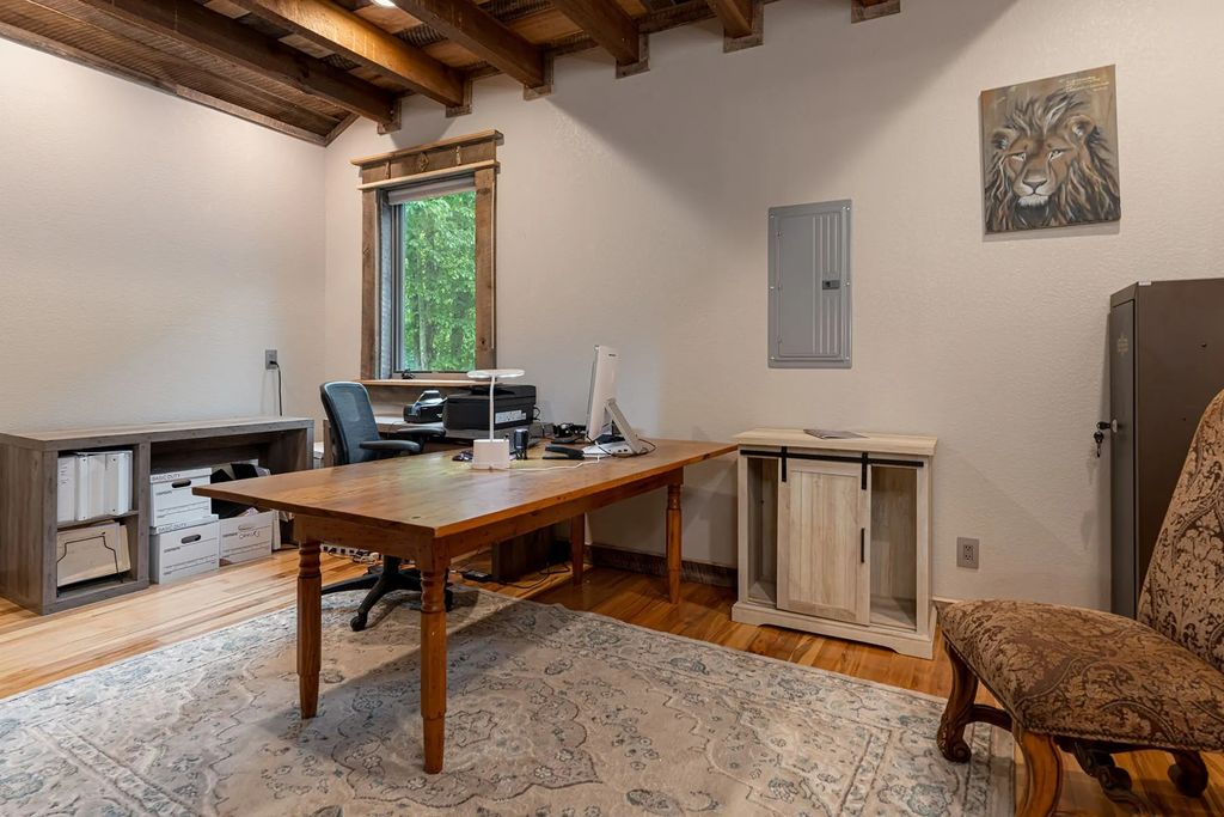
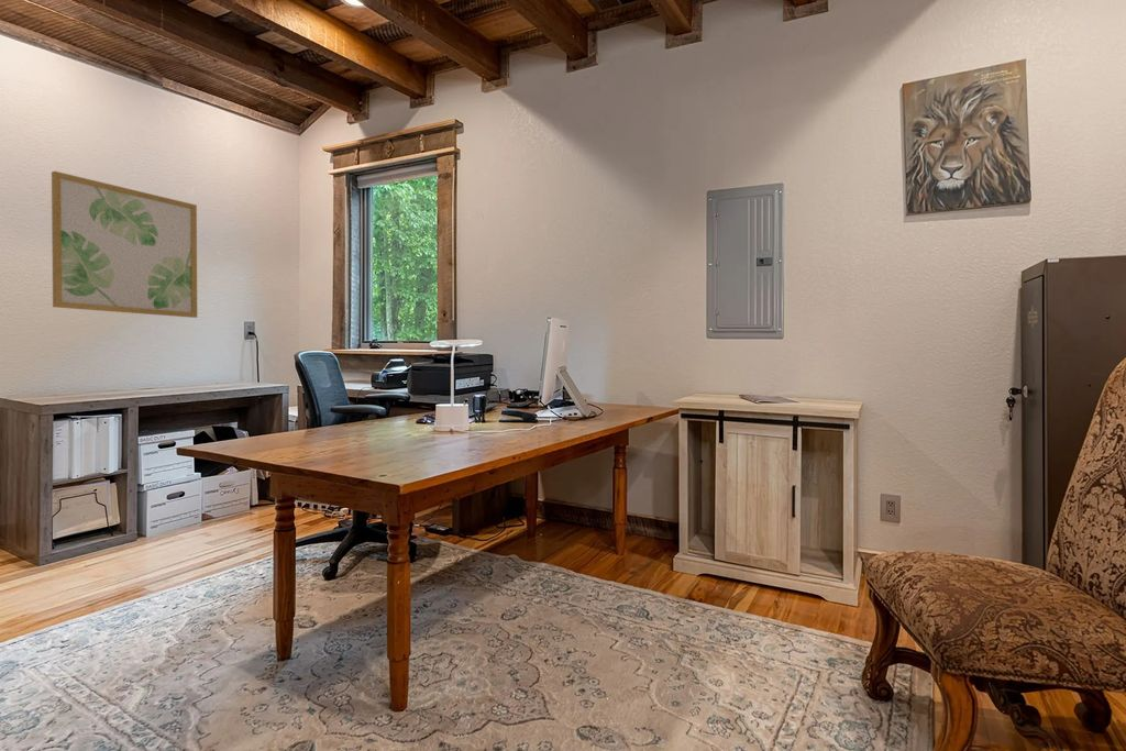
+ wall art [51,170,198,319]
